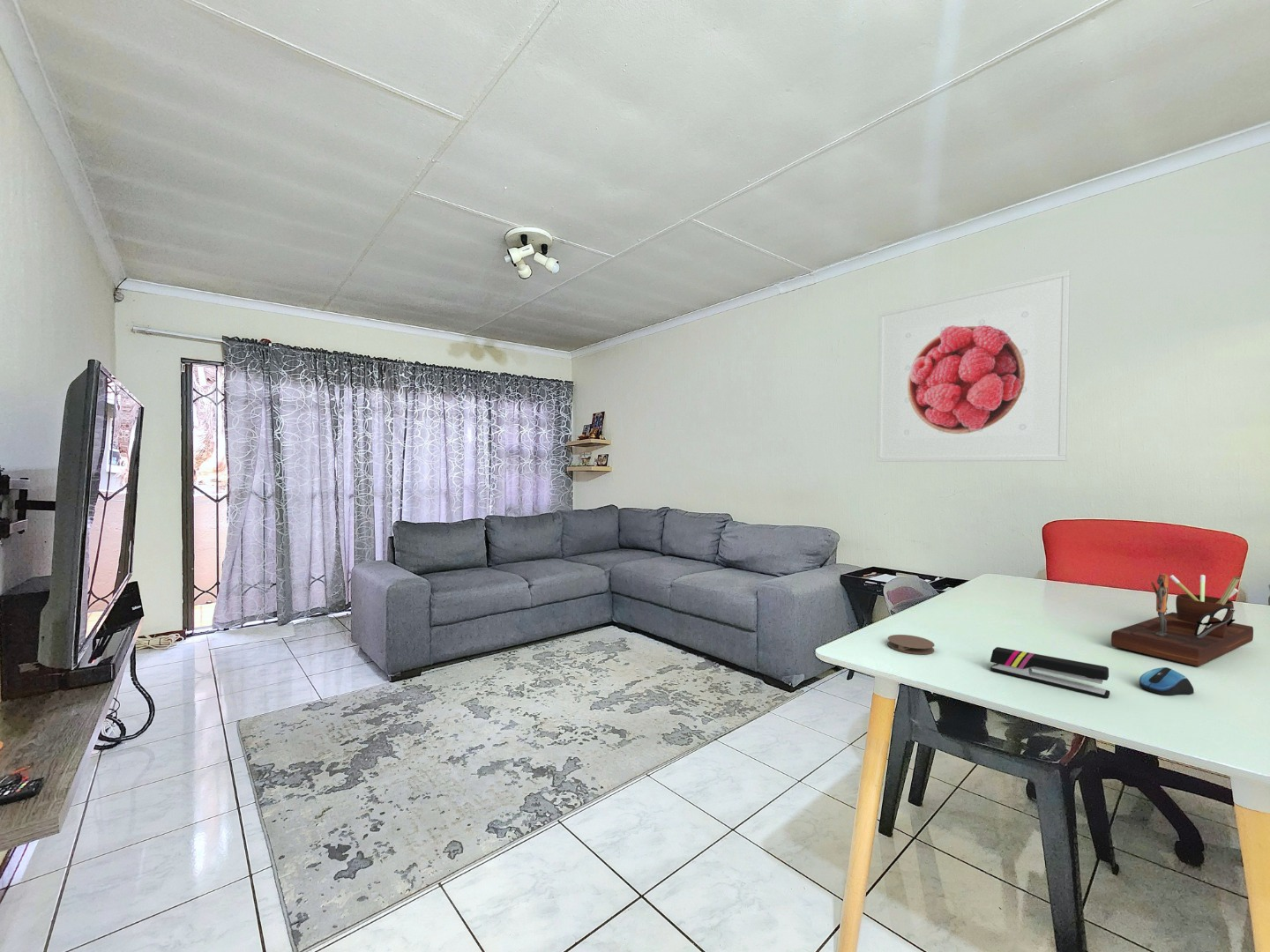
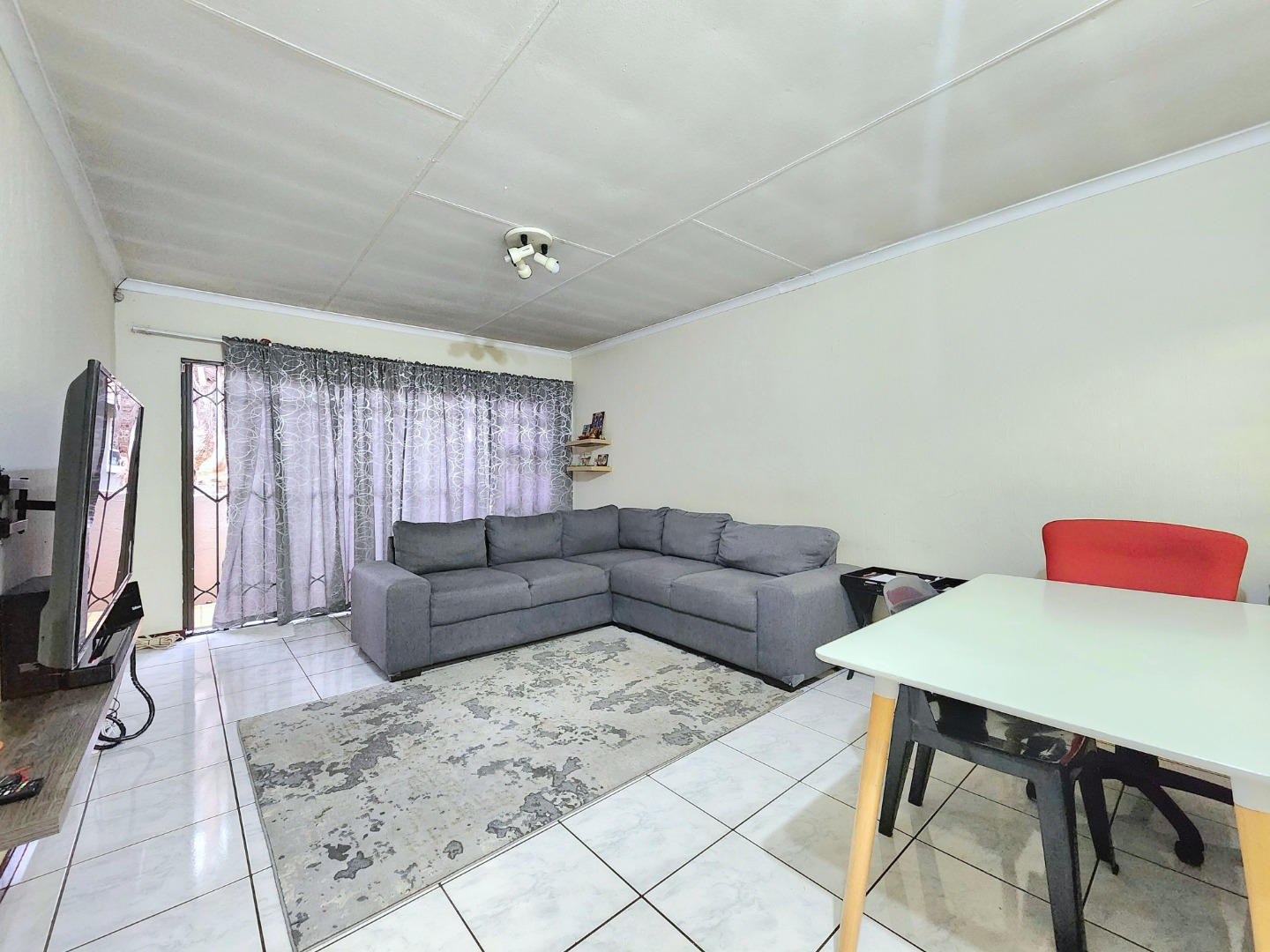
- computer mouse [1139,666,1195,695]
- desk organizer [1110,573,1254,667]
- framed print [876,270,1072,463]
- coaster [887,634,936,655]
- stapler [990,646,1110,699]
